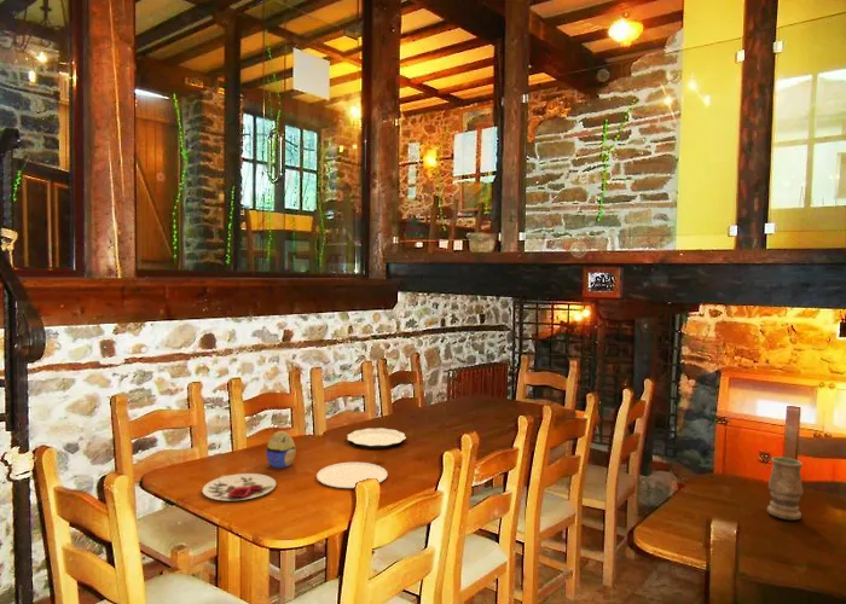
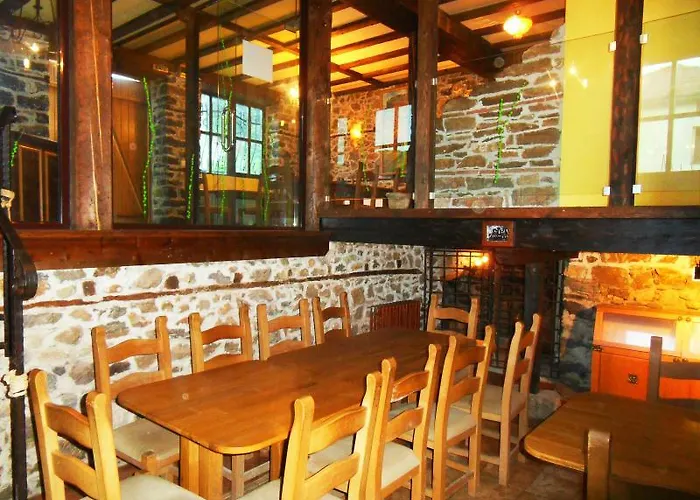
- plate [315,461,389,489]
- plate [346,428,407,449]
- vase [766,455,804,521]
- decorative egg [265,430,296,470]
- plate [201,472,277,501]
